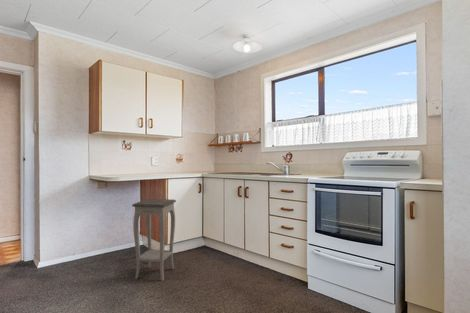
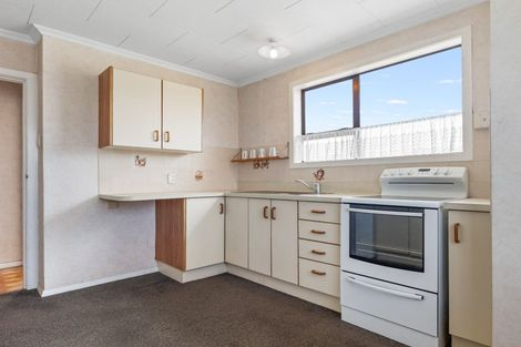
- accent table [131,198,177,282]
